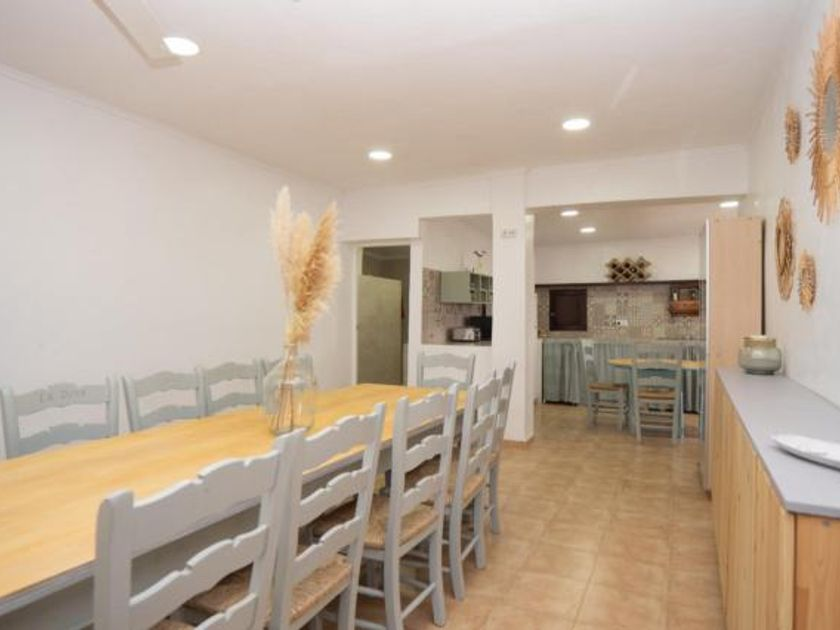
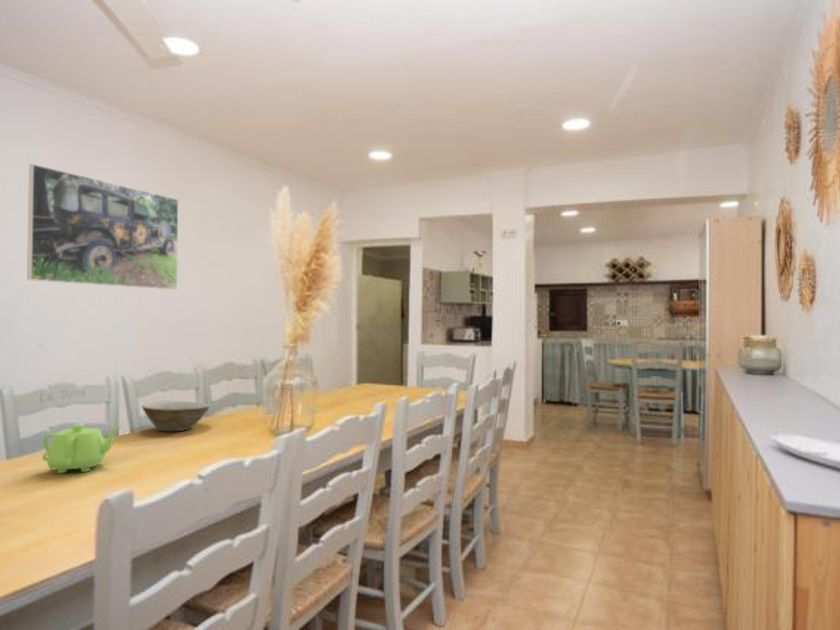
+ teapot [41,423,122,475]
+ bowl [141,399,211,432]
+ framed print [26,163,180,291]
